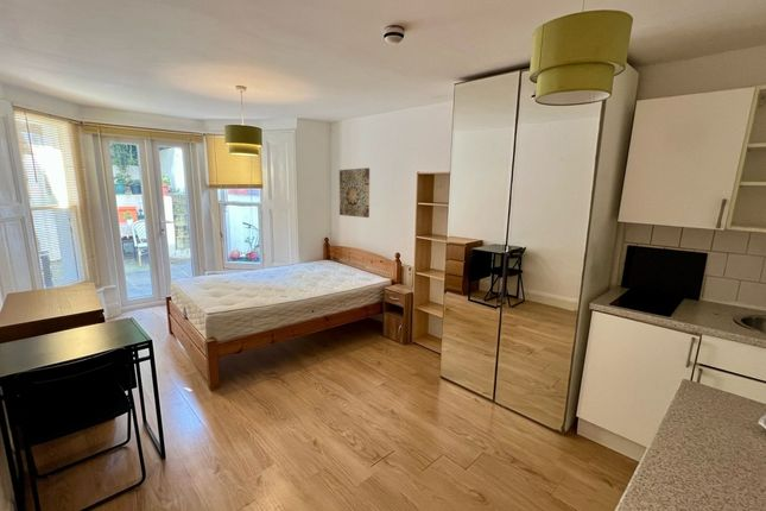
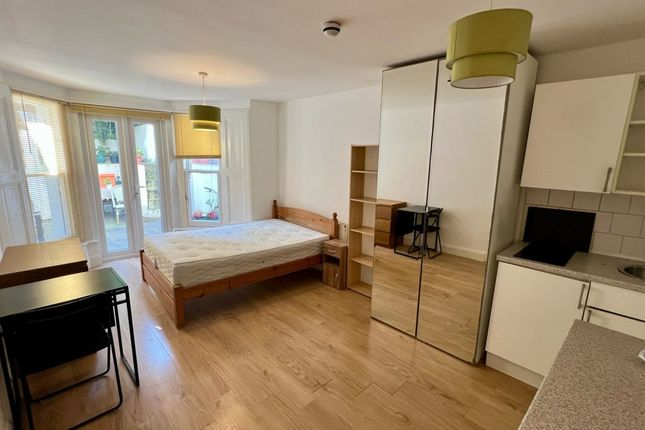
- wall art [338,166,371,219]
